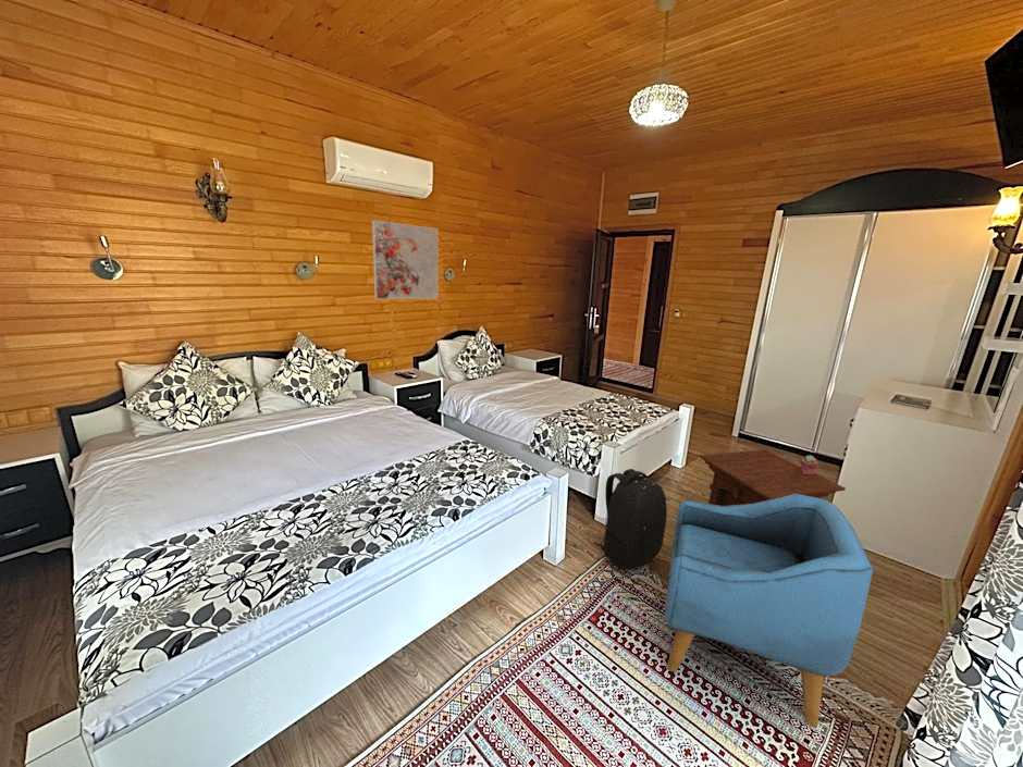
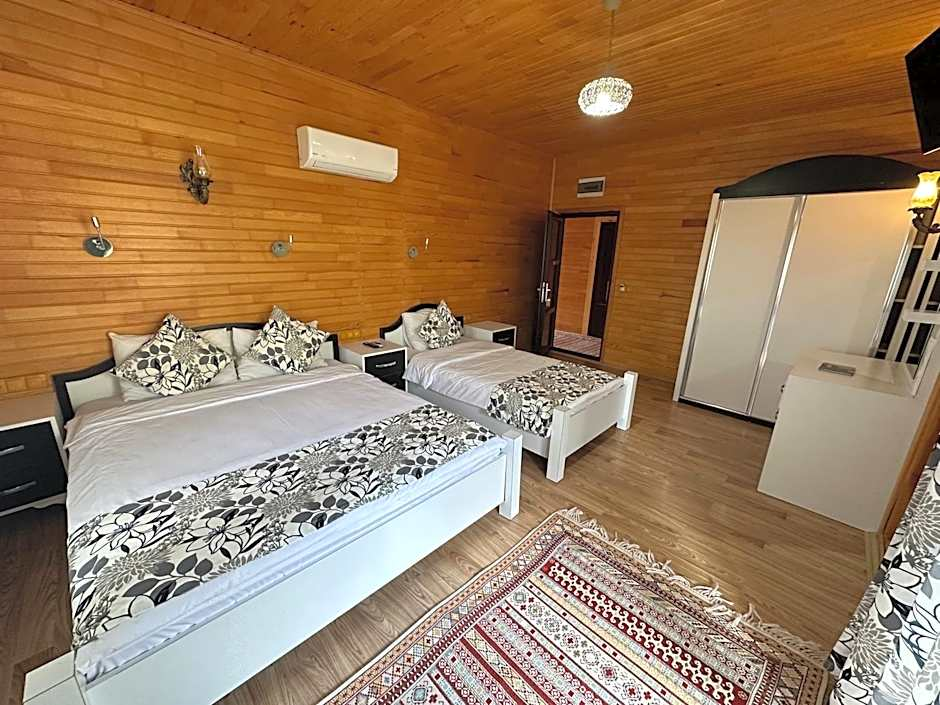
- side table [699,448,847,506]
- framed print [371,220,439,300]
- potted succulent [799,455,819,475]
- armchair [663,494,874,729]
- backpack [593,468,668,570]
